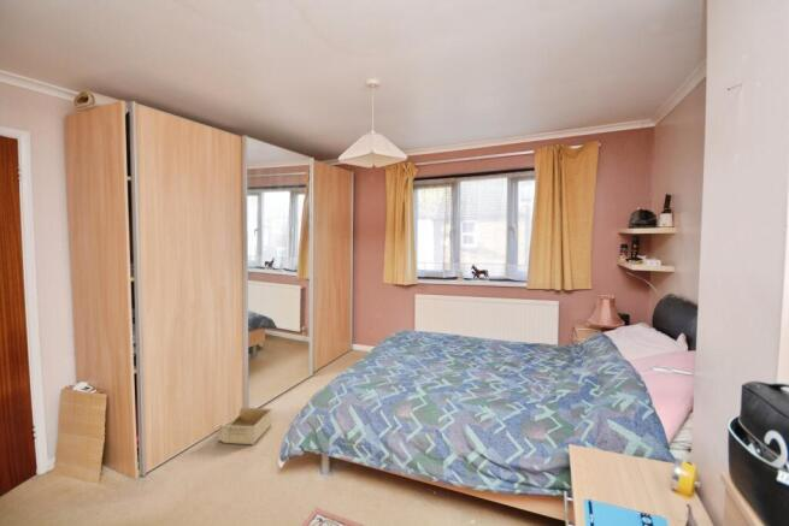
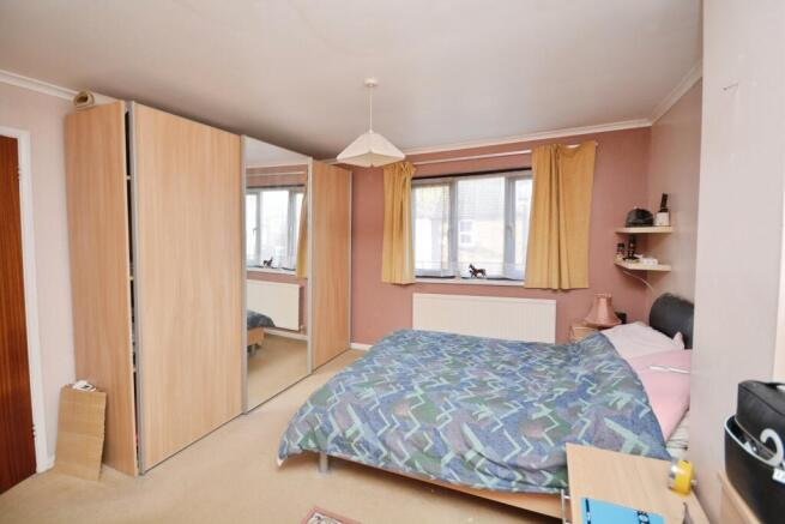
- storage bin [217,407,273,445]
